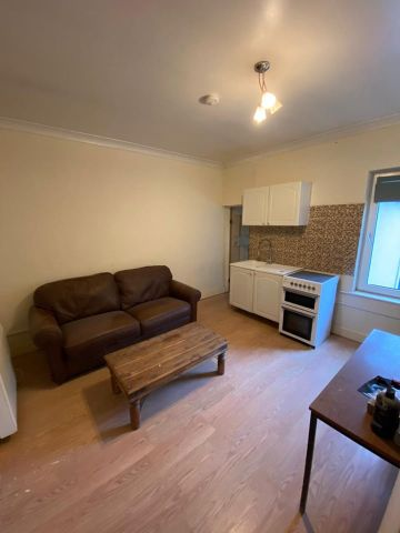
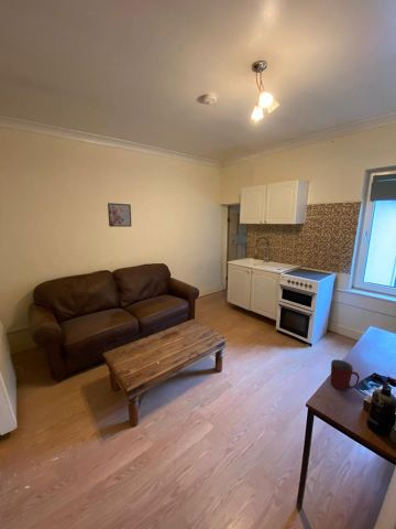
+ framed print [107,202,132,228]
+ mug [330,358,361,391]
